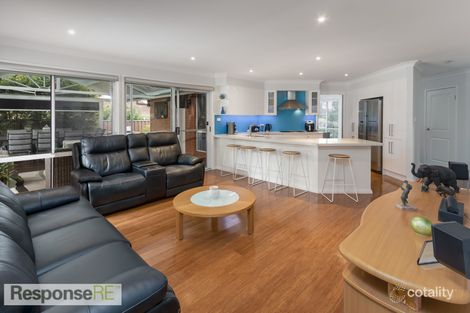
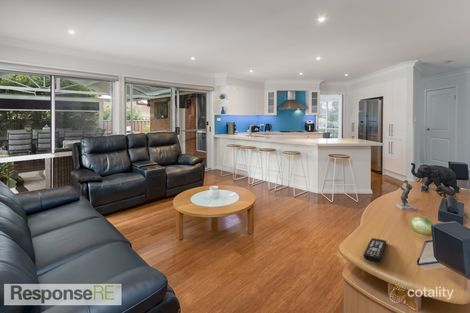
+ remote control [362,237,387,263]
